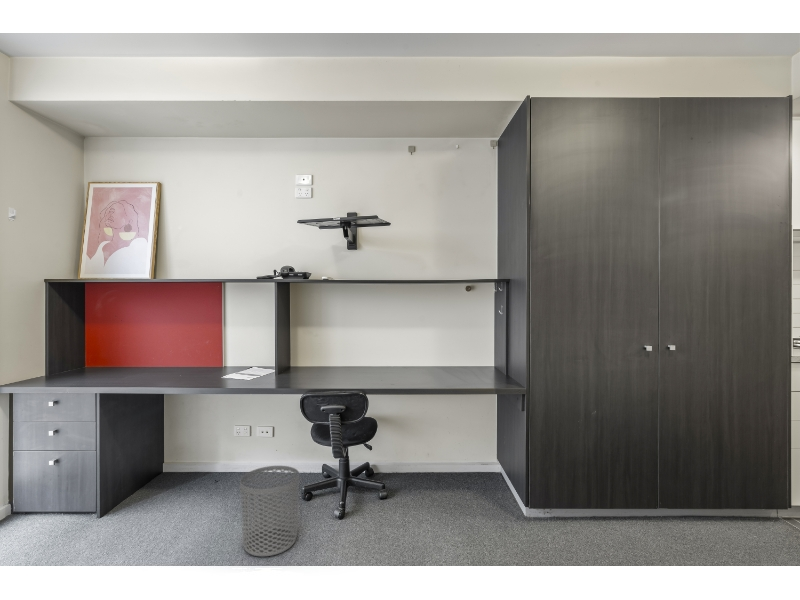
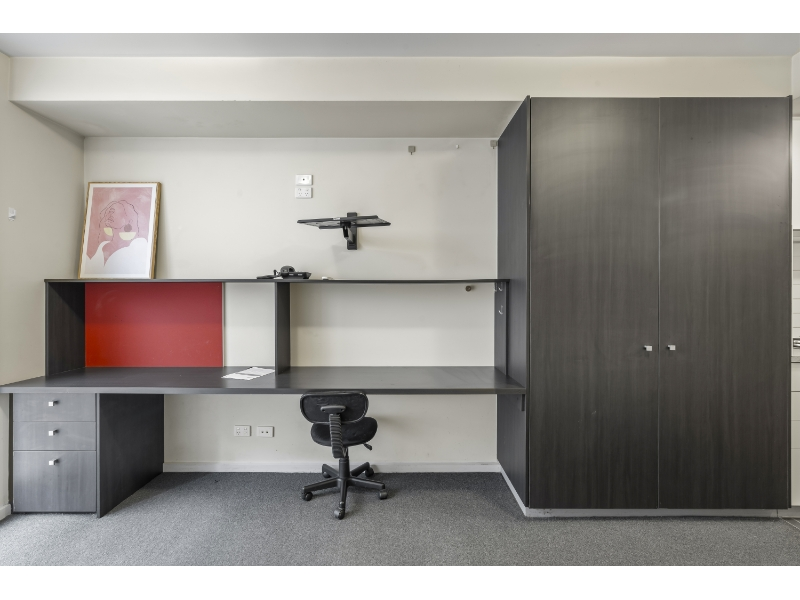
- waste bin [239,465,300,557]
